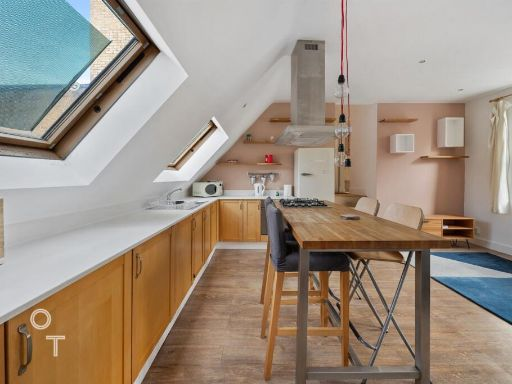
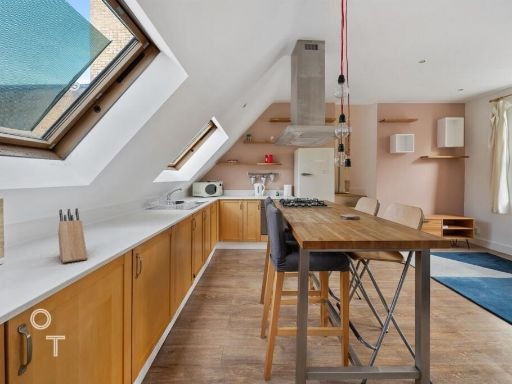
+ knife block [57,207,88,264]
